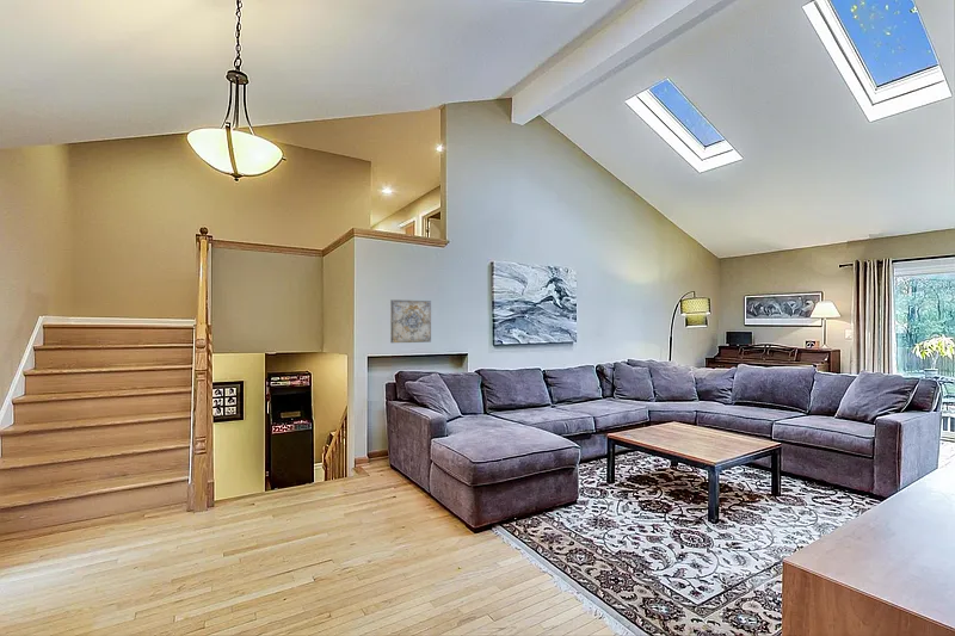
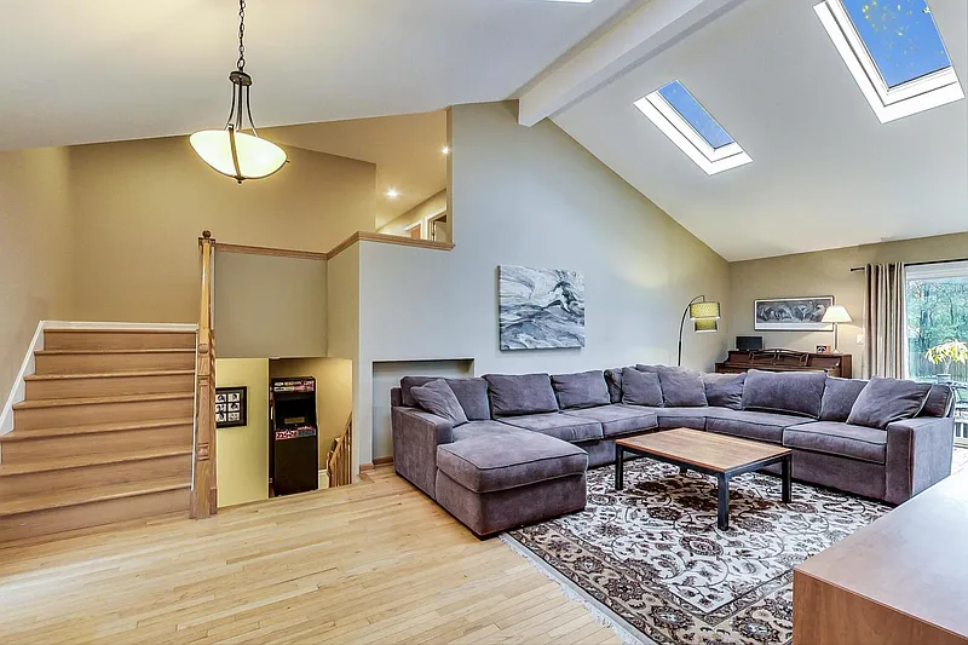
- wall art [389,298,432,344]
